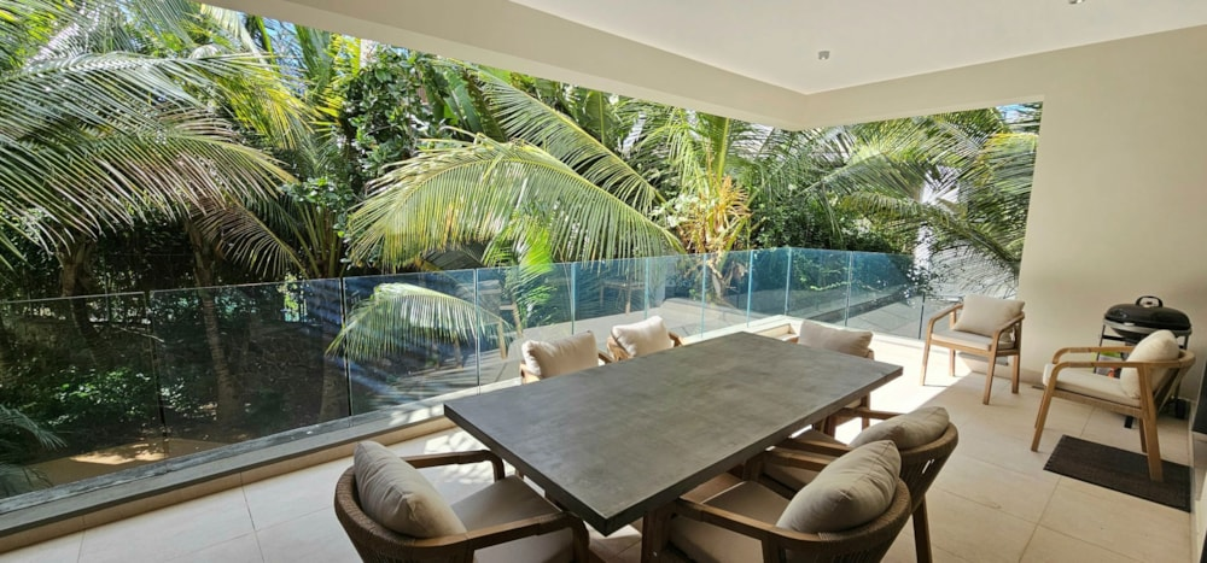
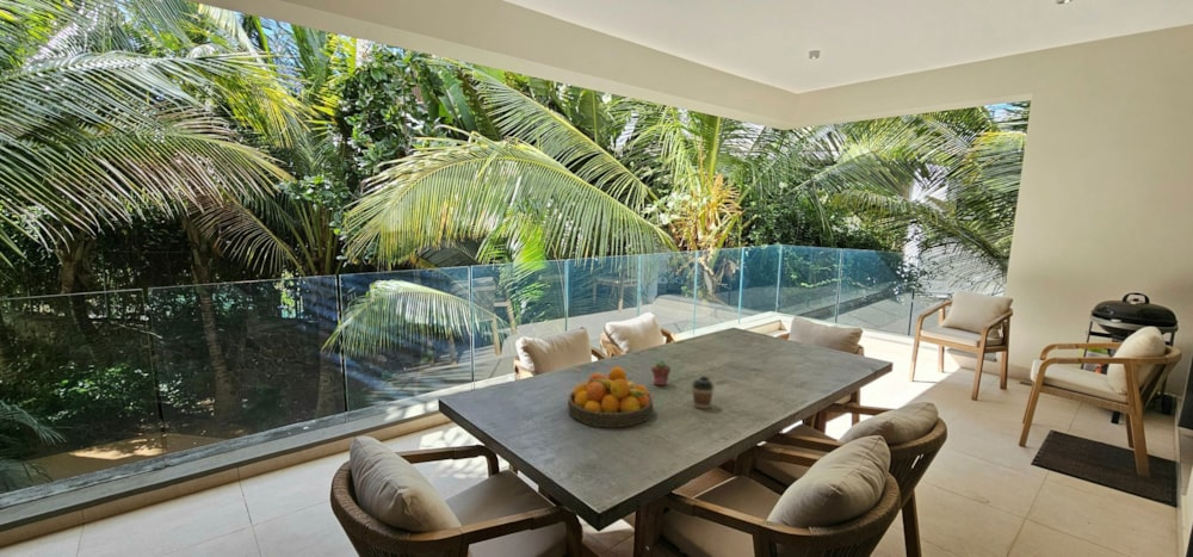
+ coffee cup [691,375,716,410]
+ potted succulent [650,358,672,386]
+ fruit bowl [567,366,654,428]
